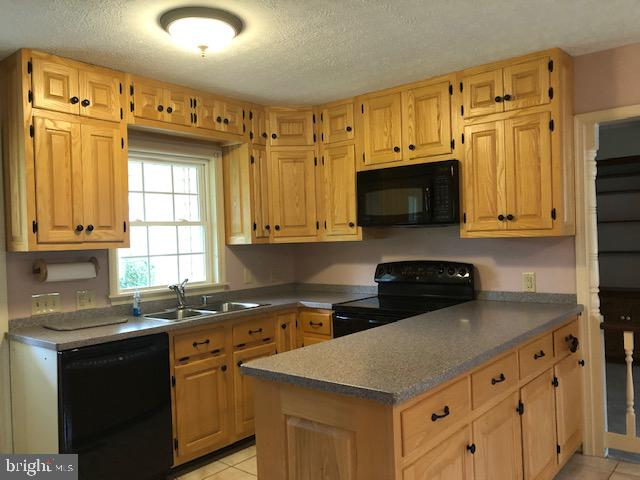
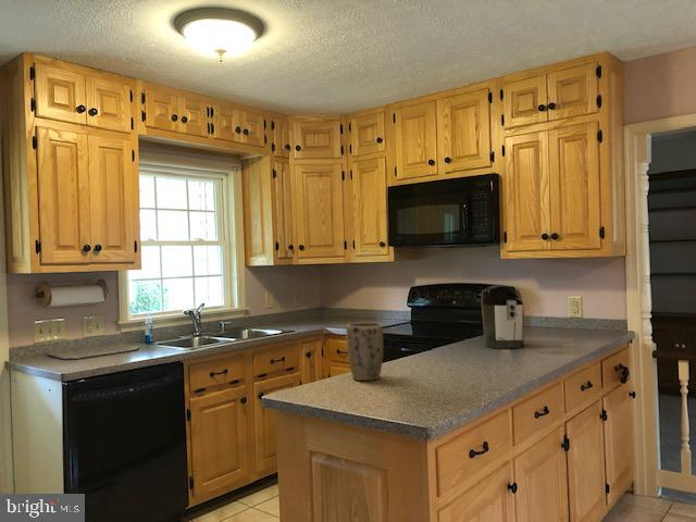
+ plant pot [346,321,384,382]
+ coffee maker [481,285,525,350]
